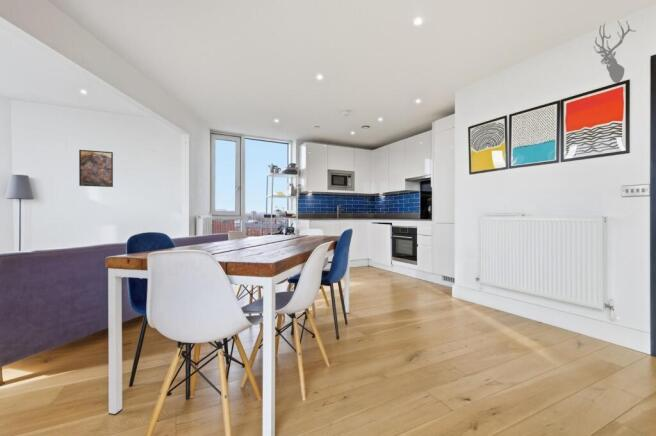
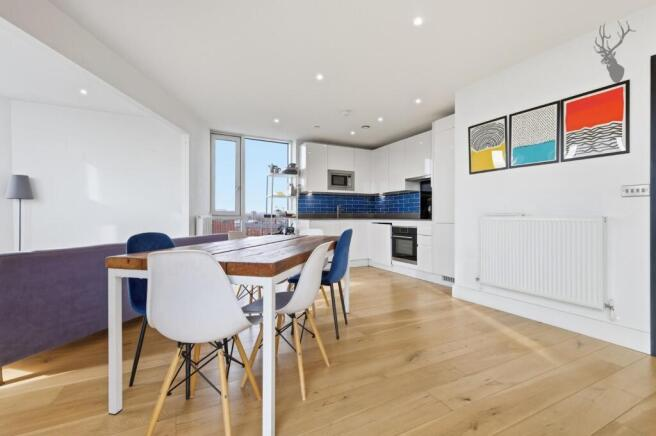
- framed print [78,149,114,188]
